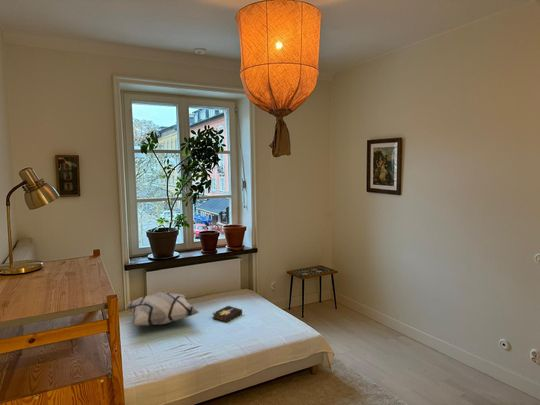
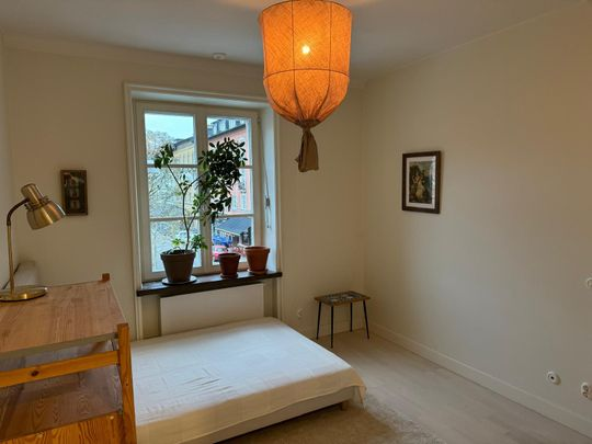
- decorative pillow [125,291,200,327]
- hardback book [211,304,243,323]
